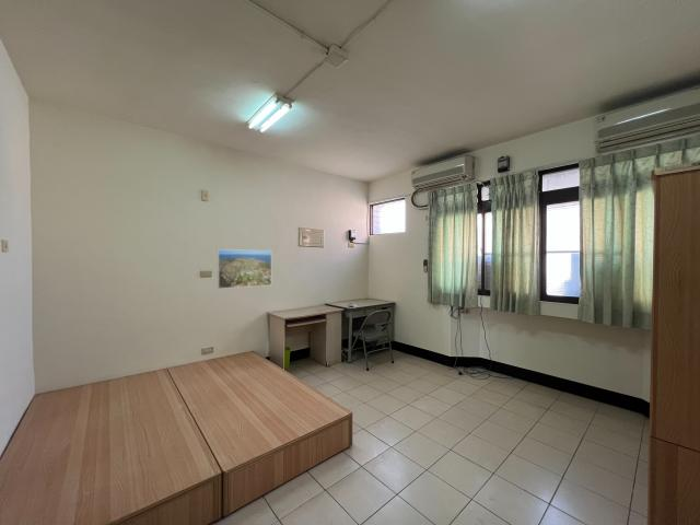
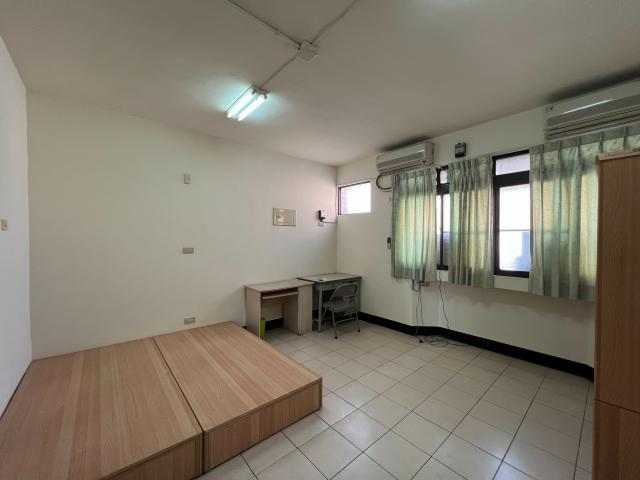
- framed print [217,248,272,290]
